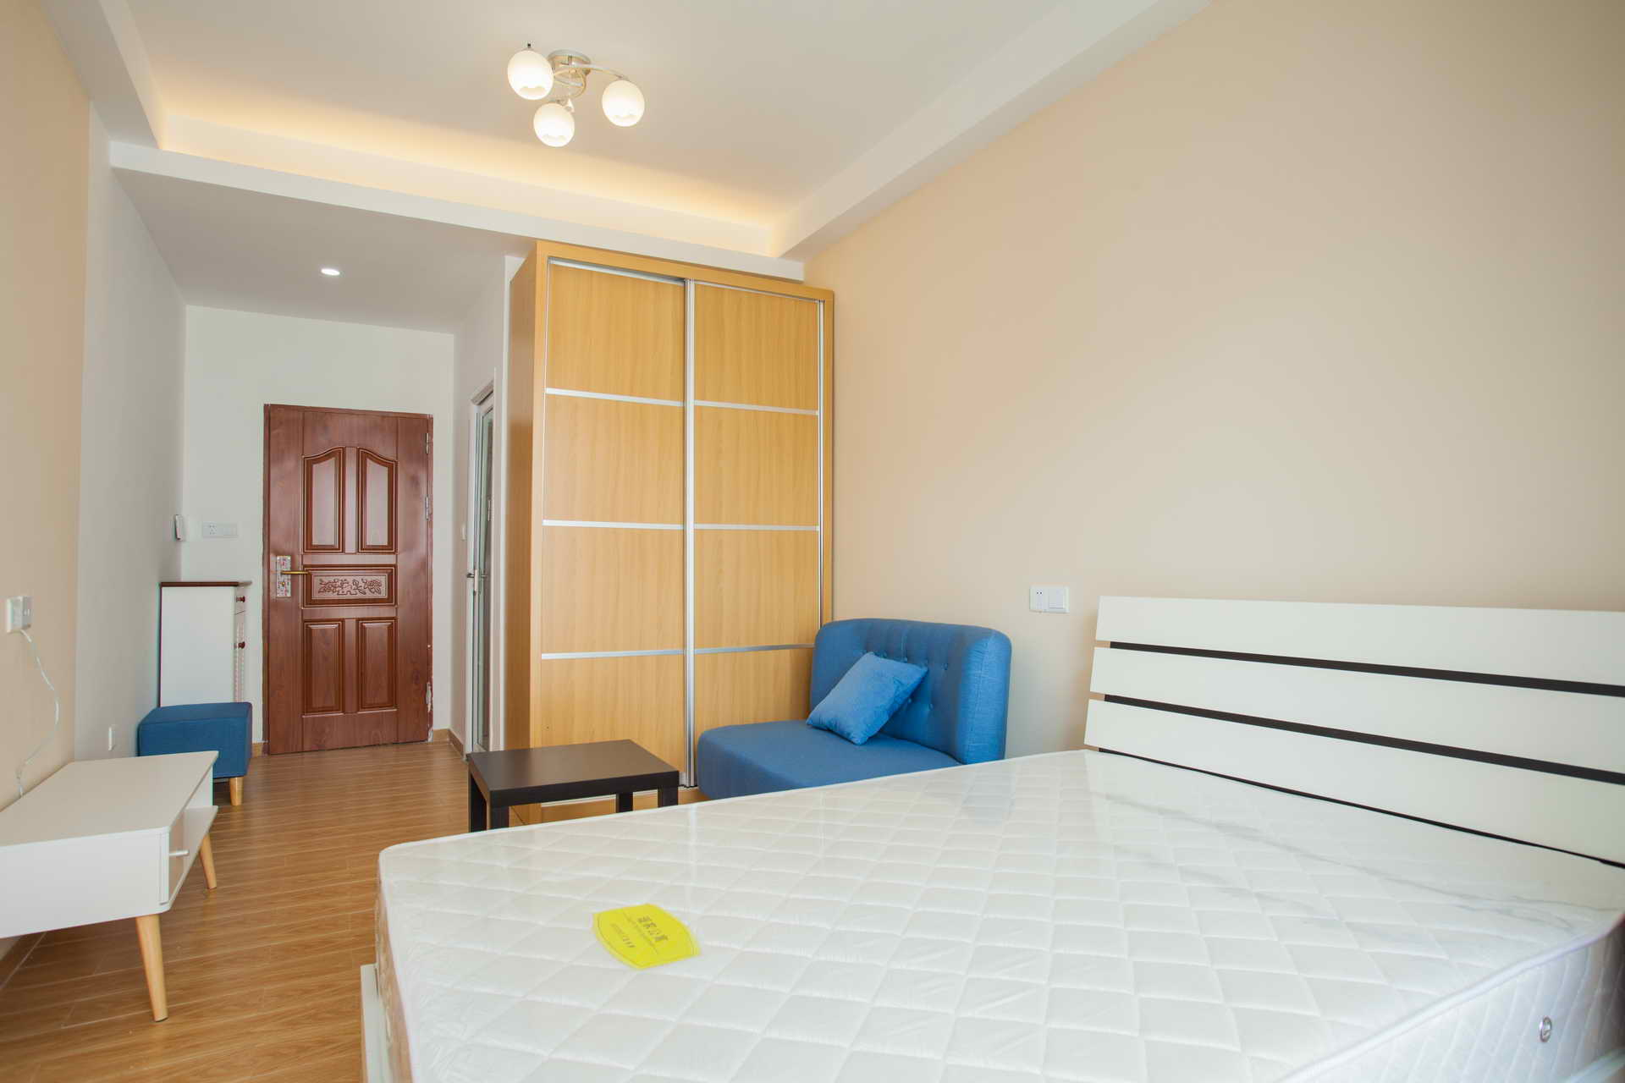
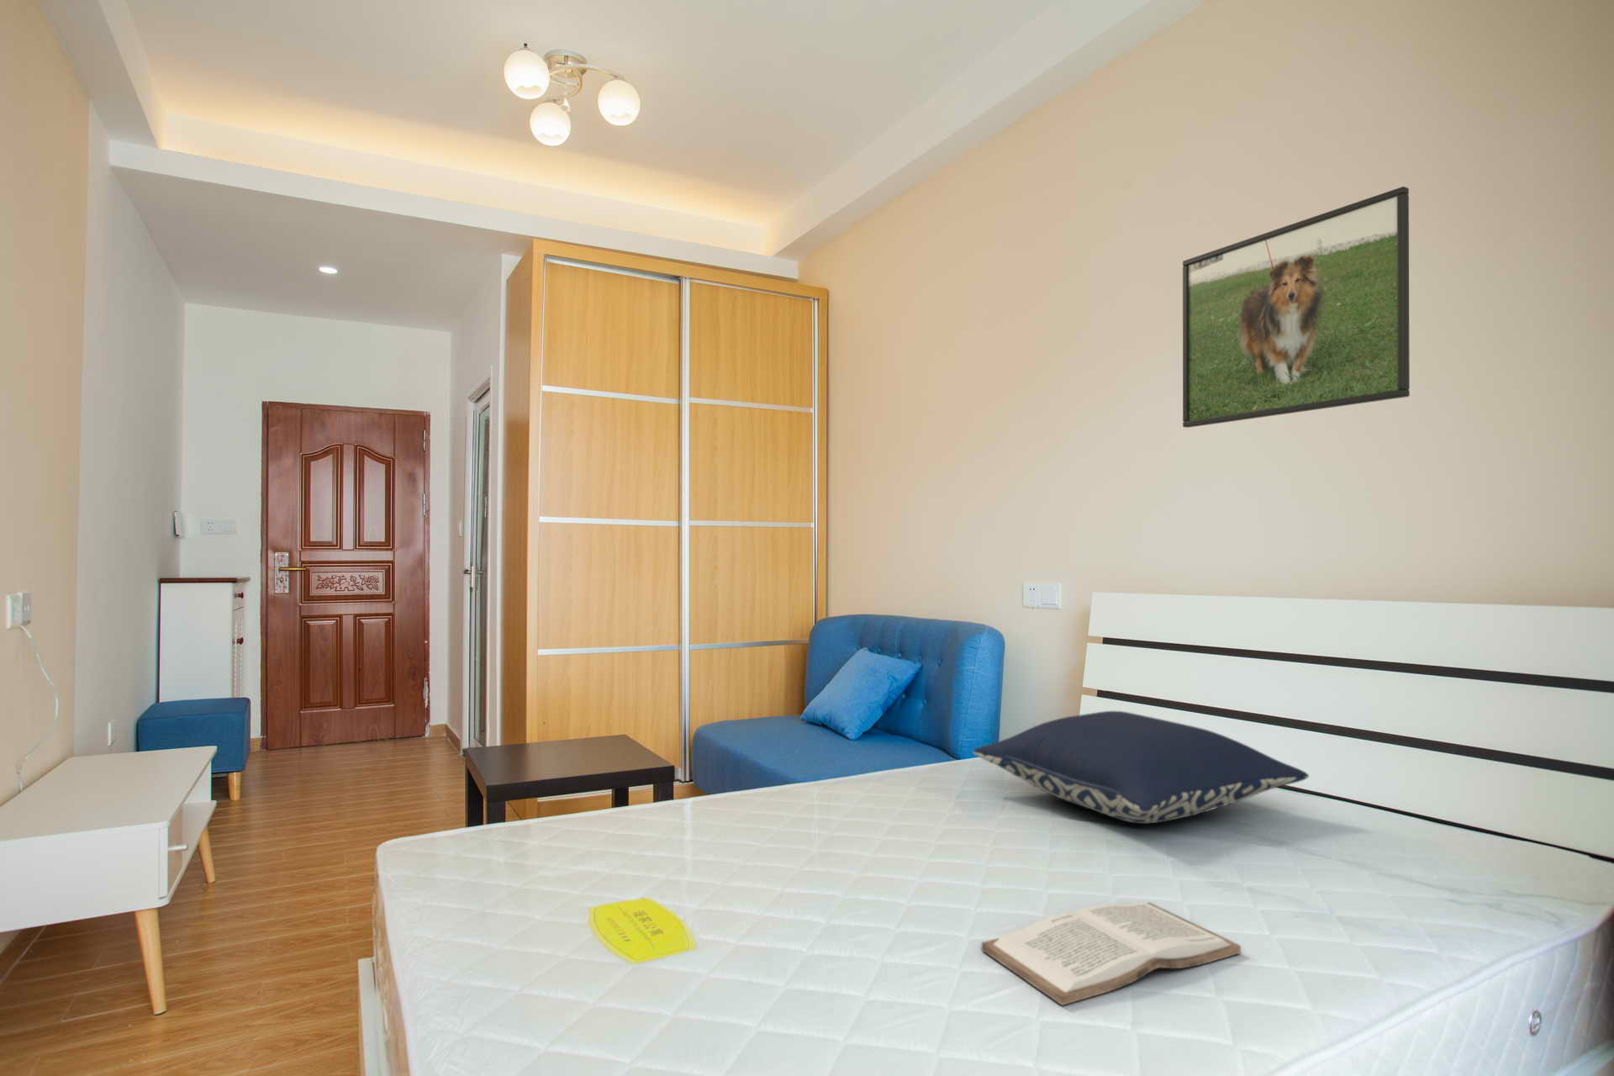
+ book [981,901,1242,1006]
+ pillow [972,710,1310,825]
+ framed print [1182,186,1411,429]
